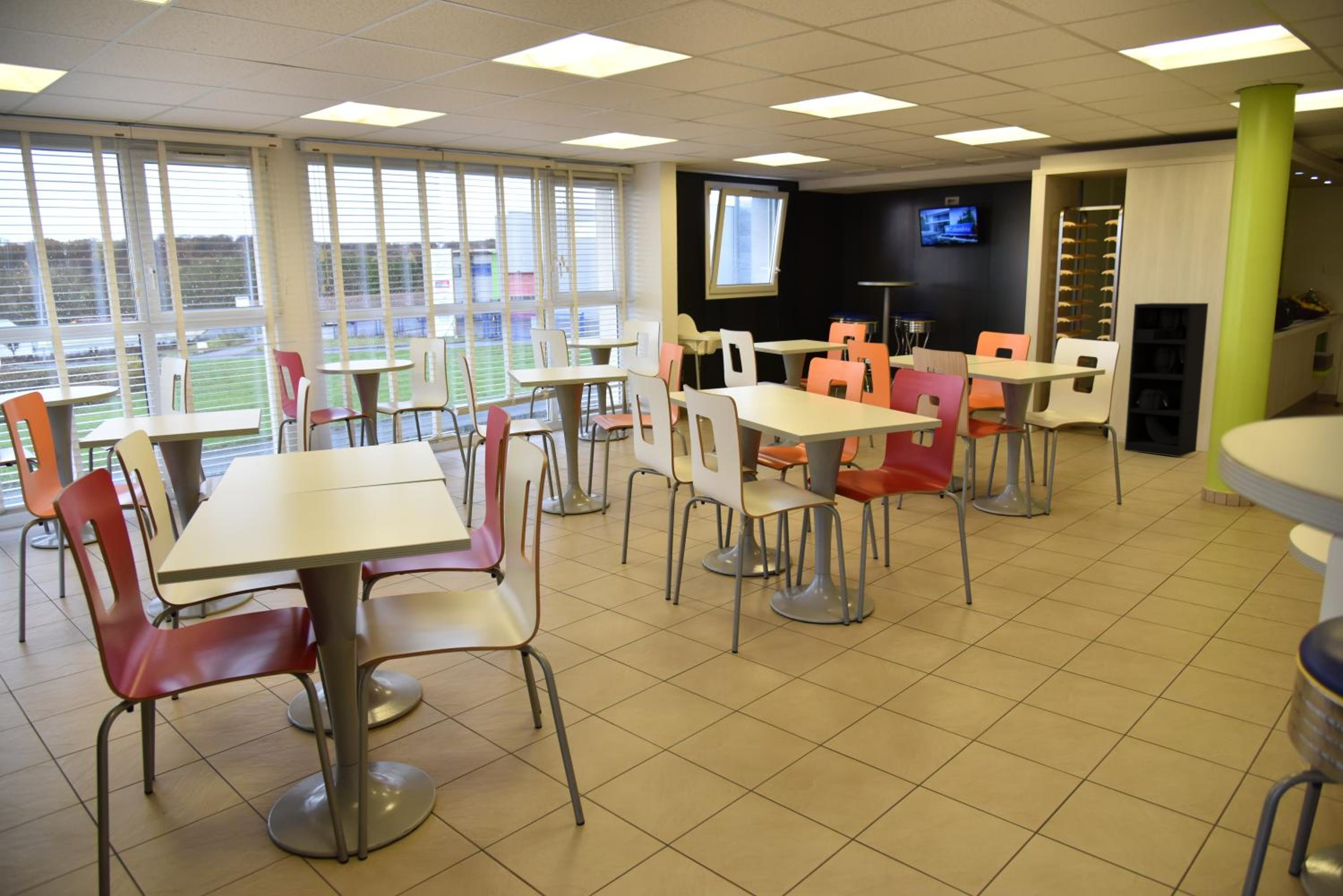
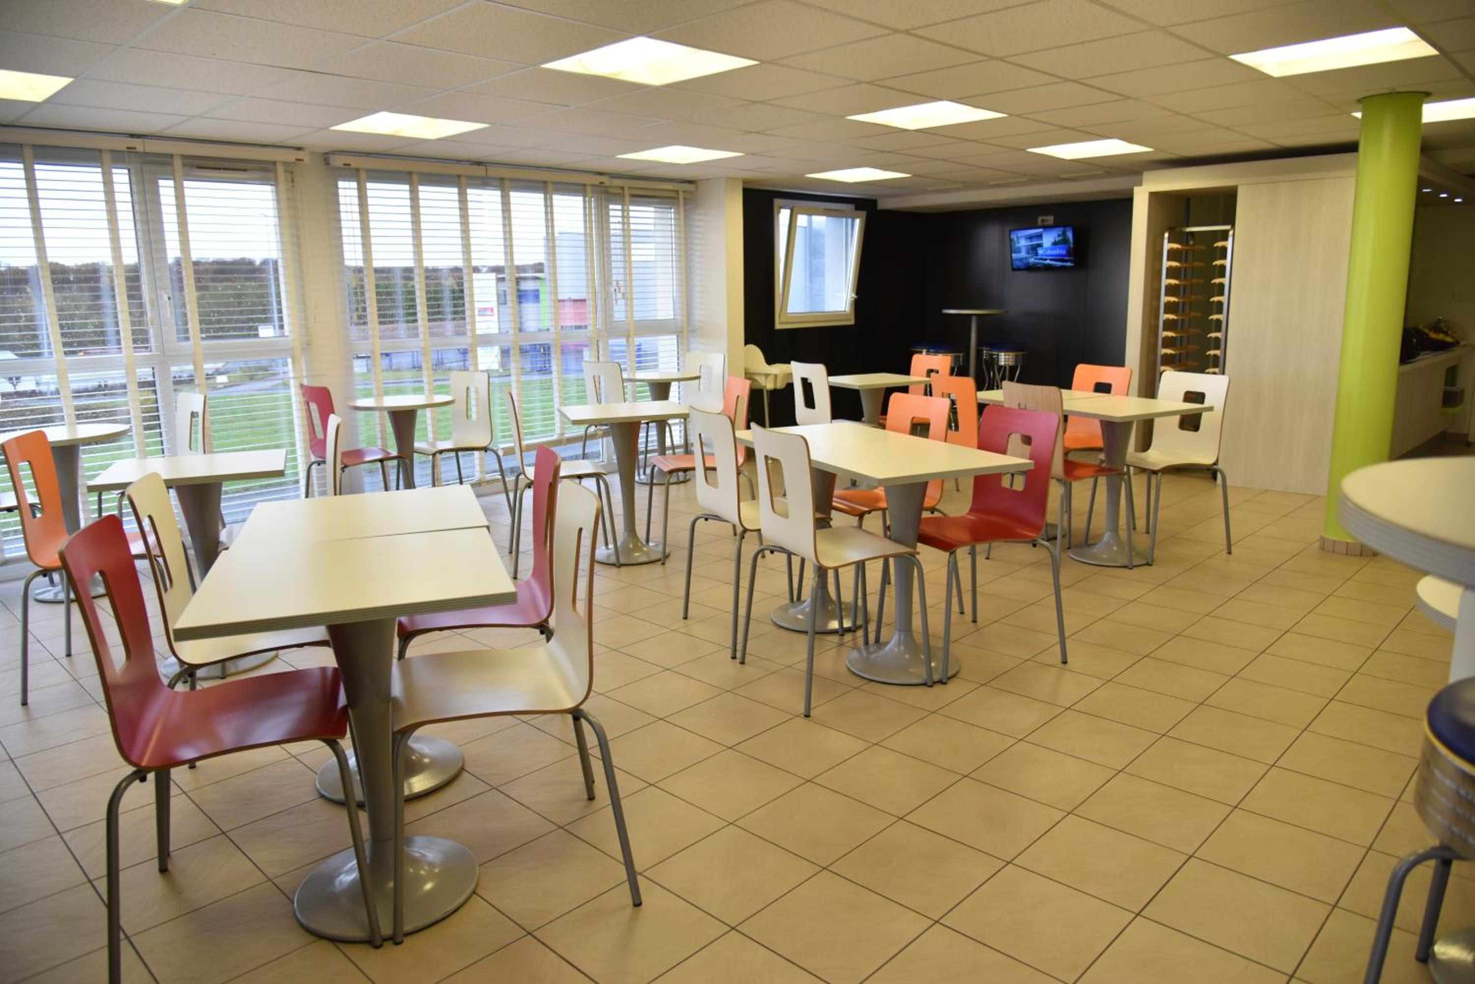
- shelving unit [1124,303,1209,457]
